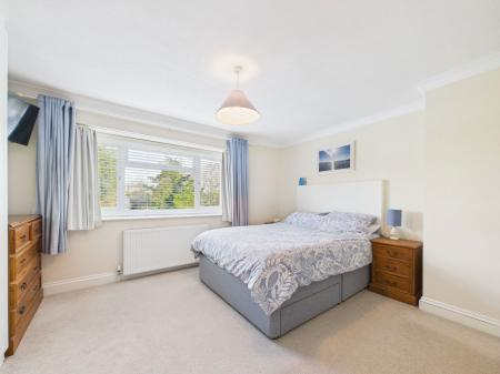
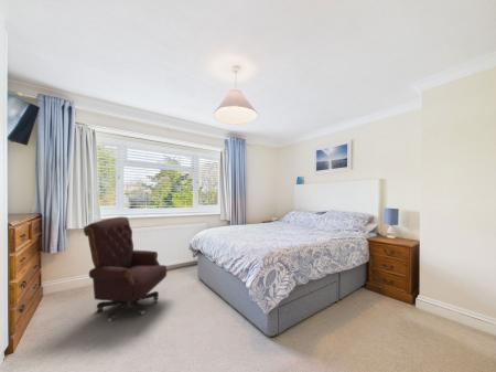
+ office chair [83,215,168,322]
